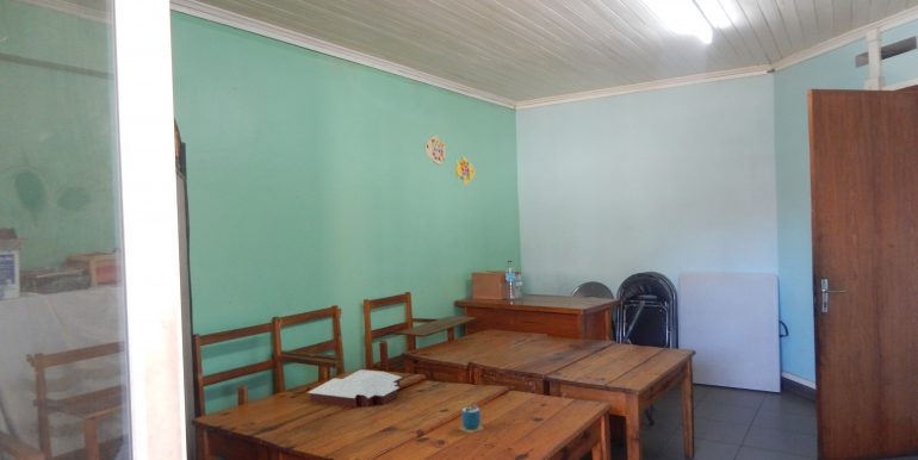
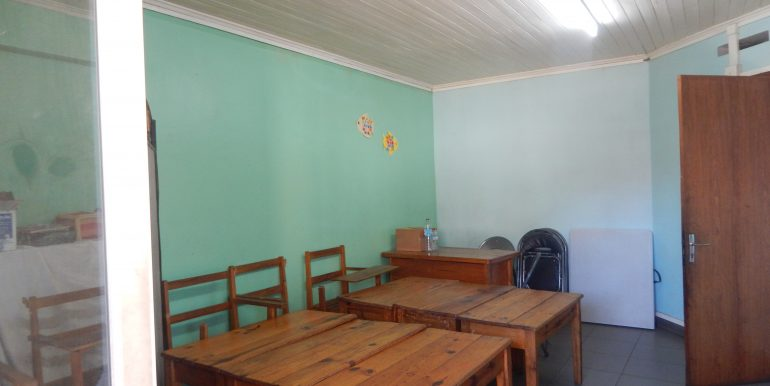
- books [306,368,403,408]
- cup [458,397,485,434]
